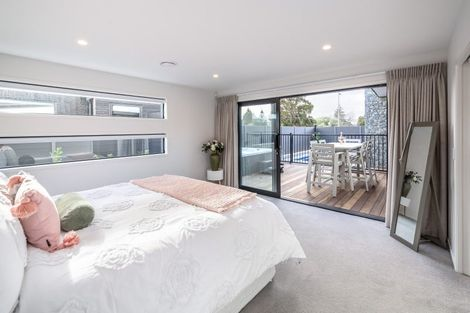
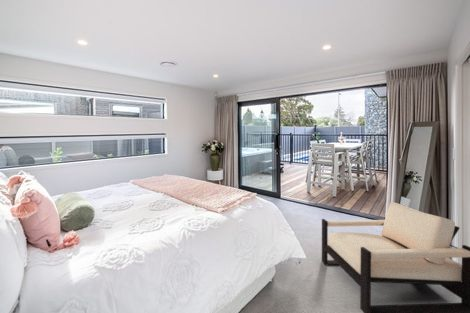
+ armchair [321,201,470,313]
